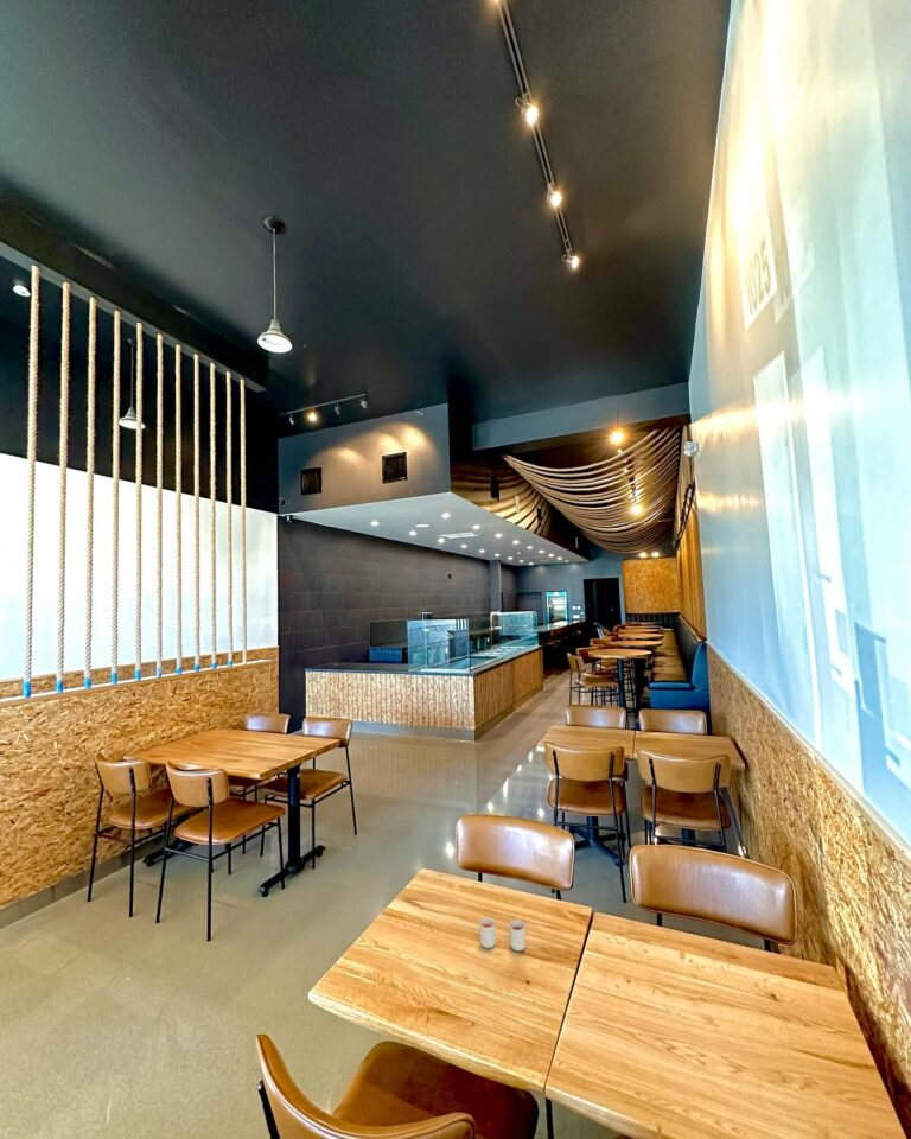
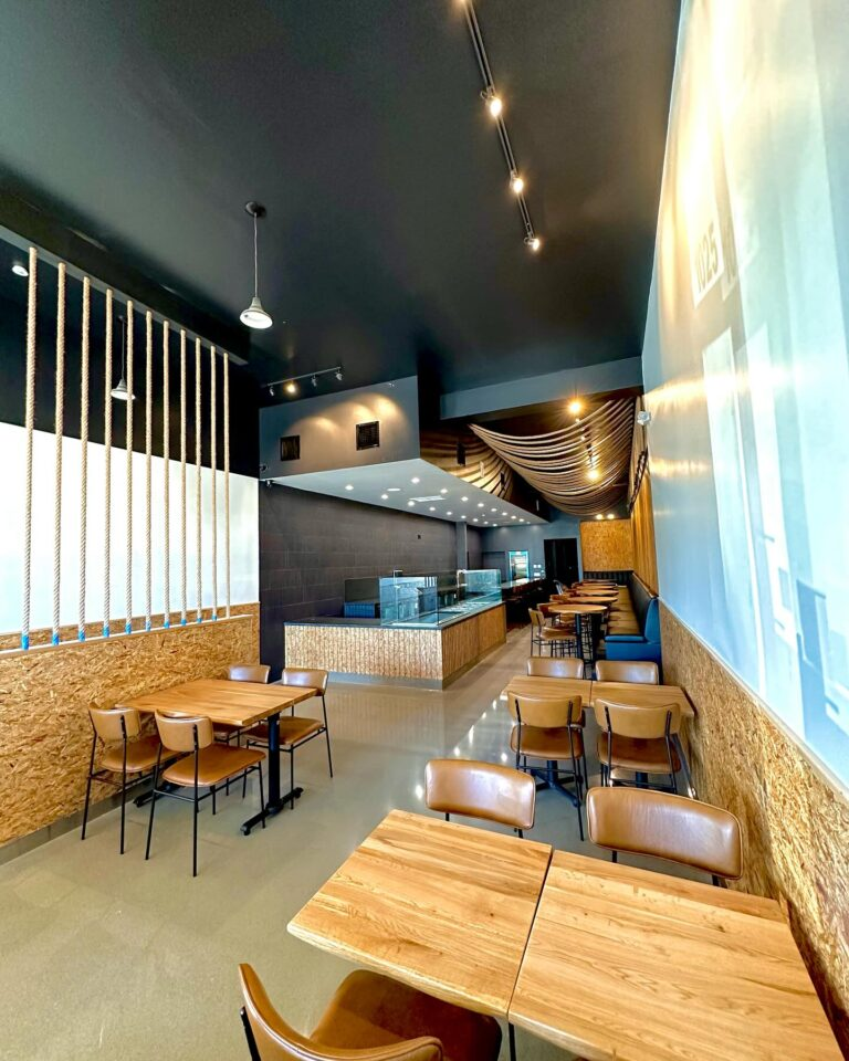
- drinking glass [478,916,527,952]
